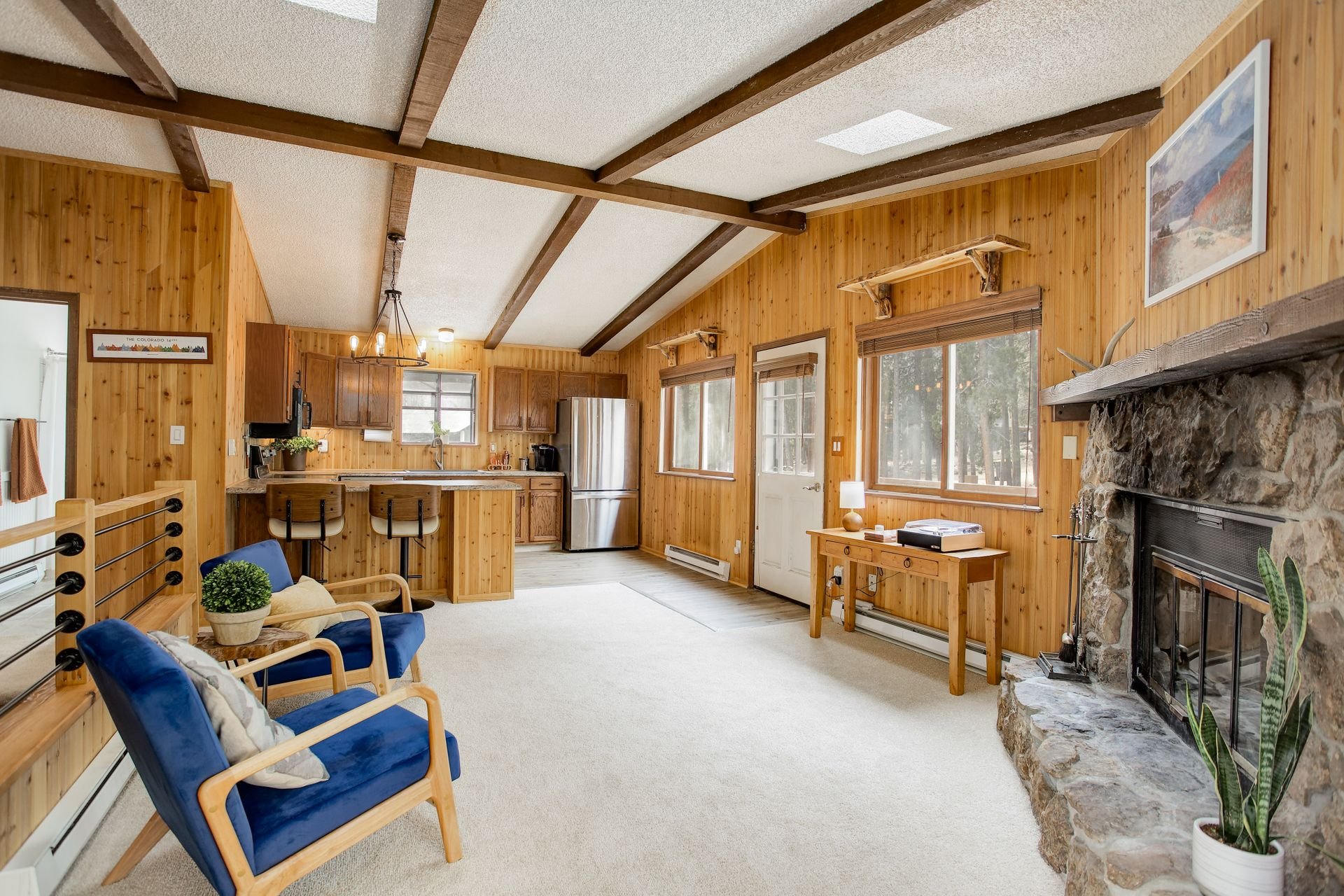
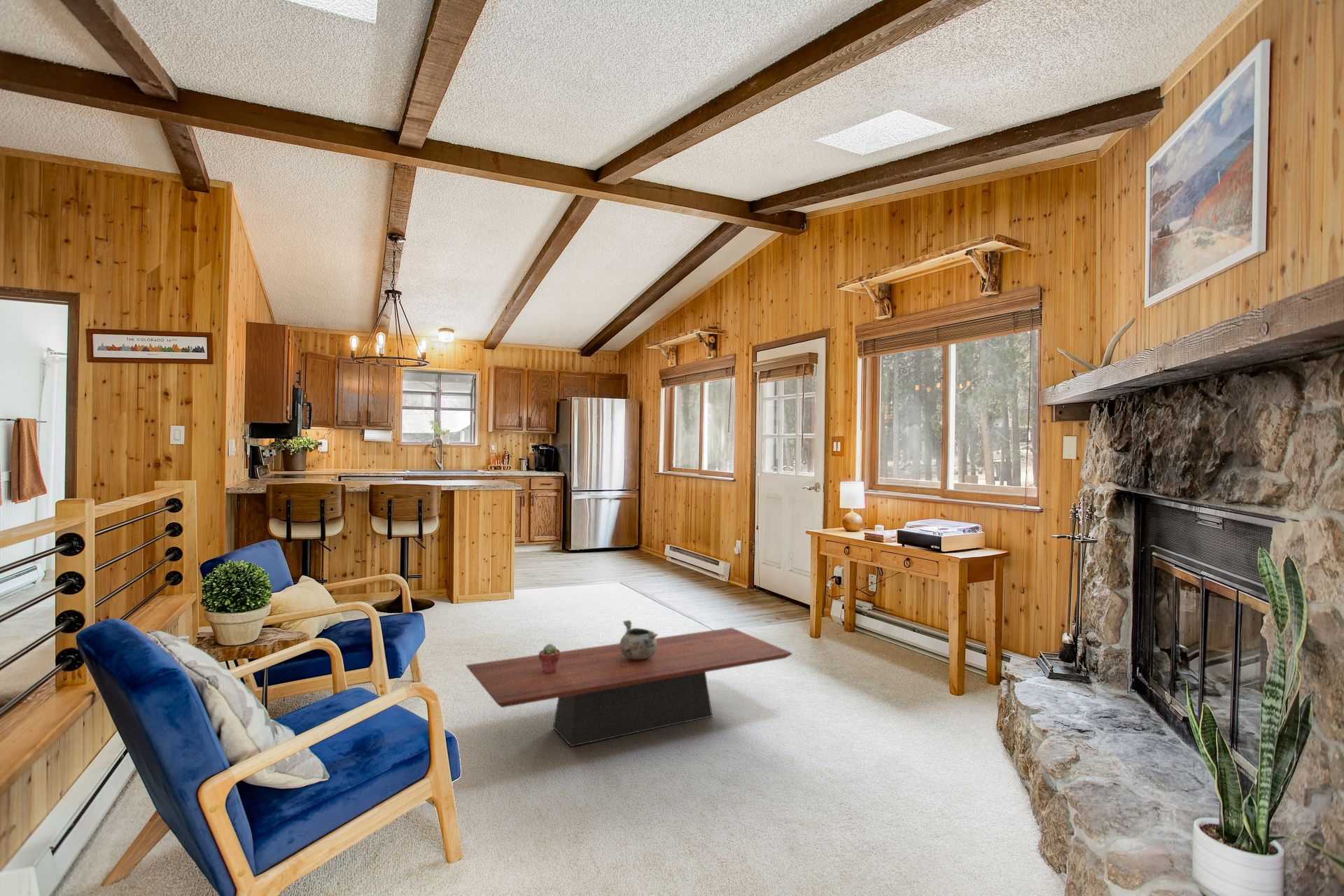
+ potted succulent [538,643,561,673]
+ decorative bowl [619,619,659,659]
+ coffee table [465,627,792,748]
